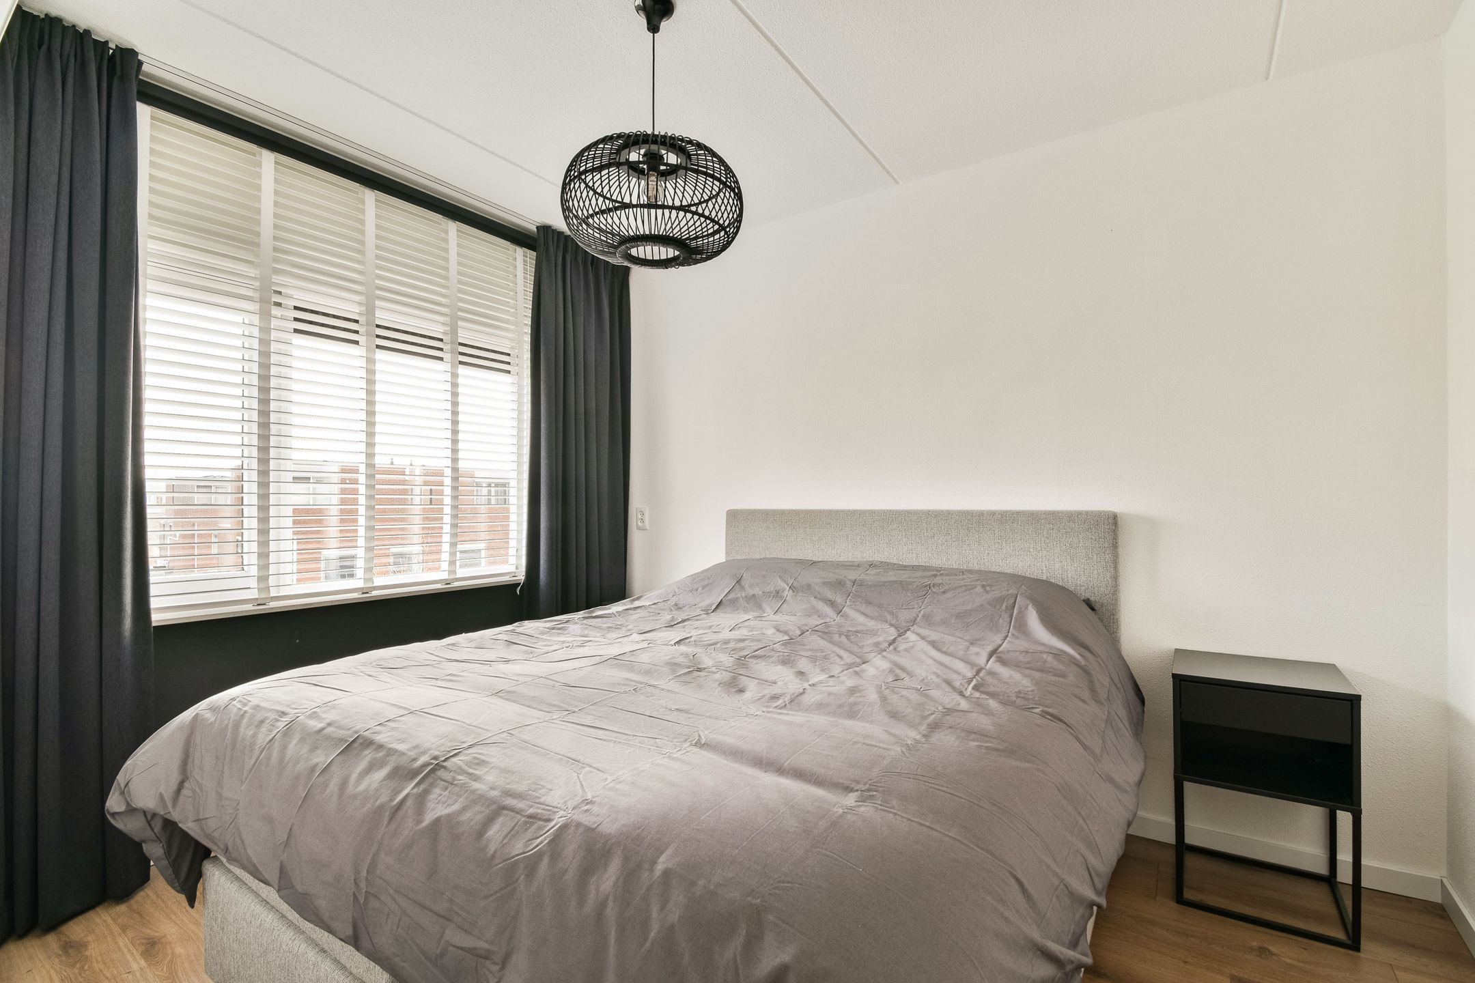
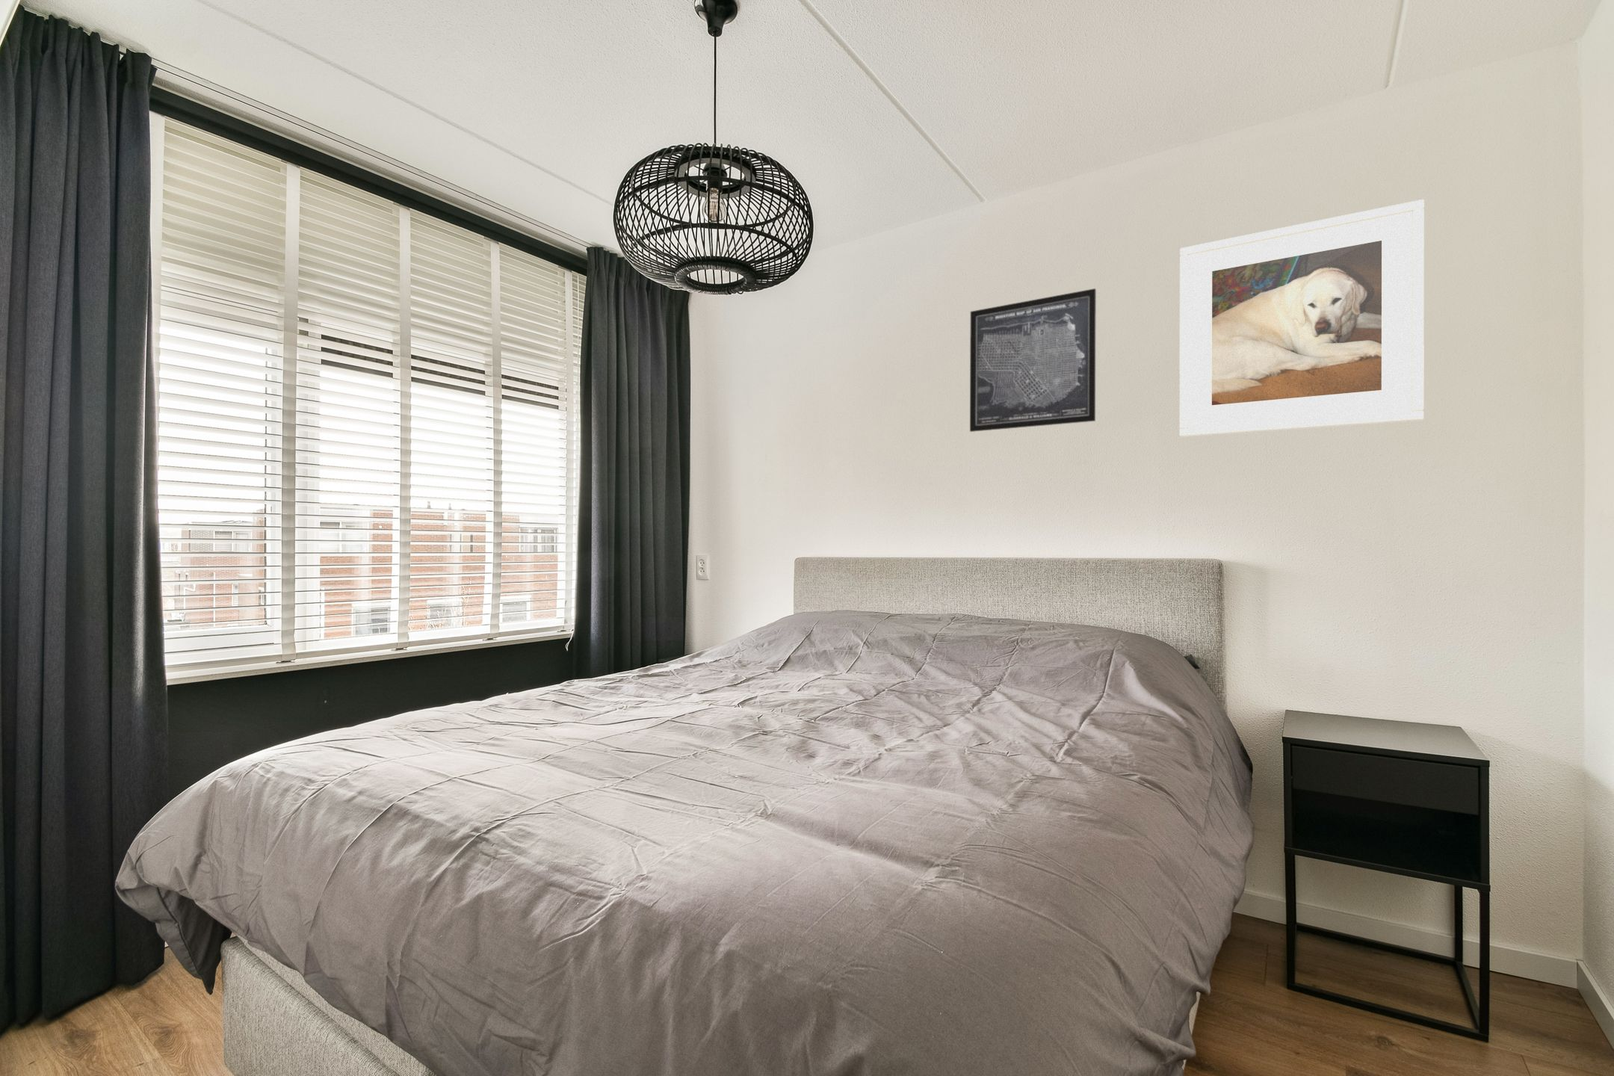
+ wall art [969,288,1096,432]
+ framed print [1178,199,1425,438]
